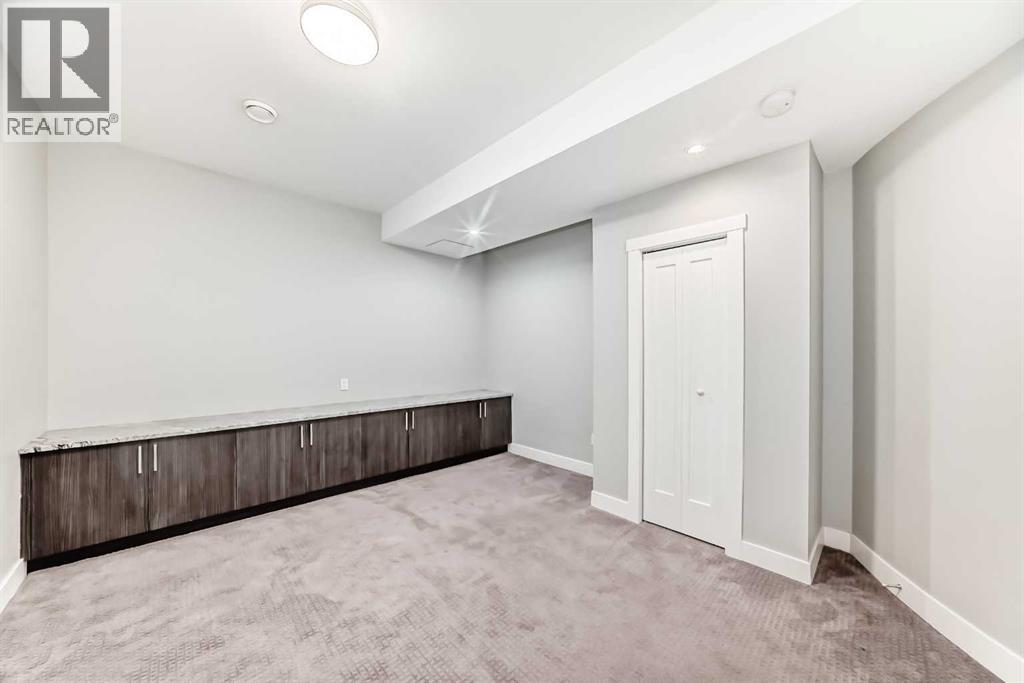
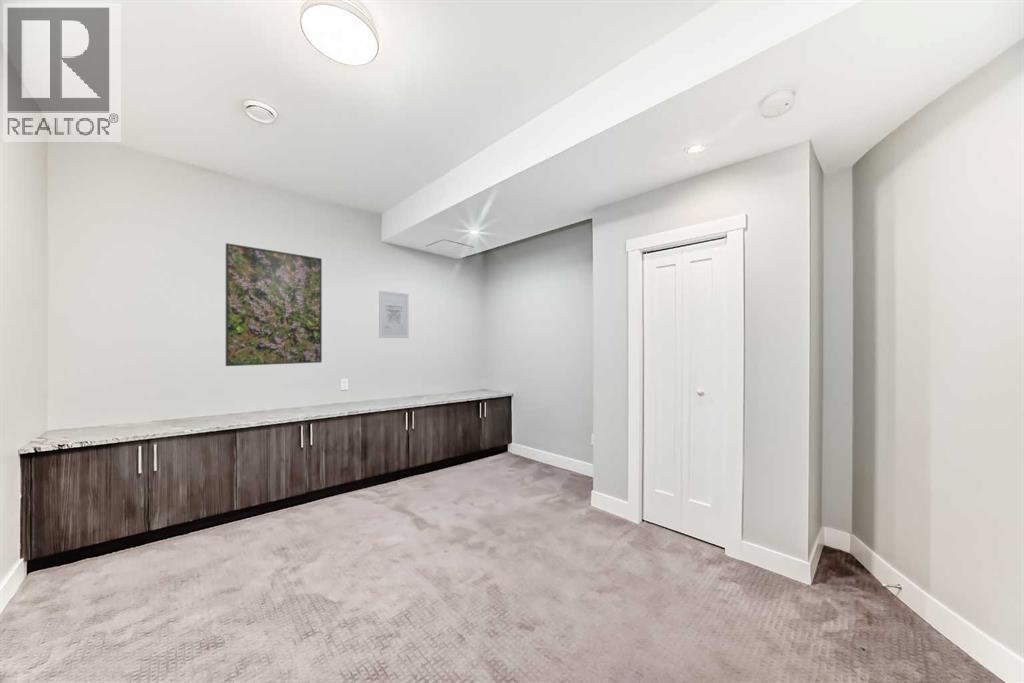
+ wall art [378,290,409,339]
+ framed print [225,242,323,367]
